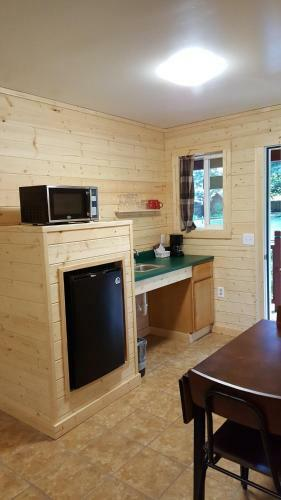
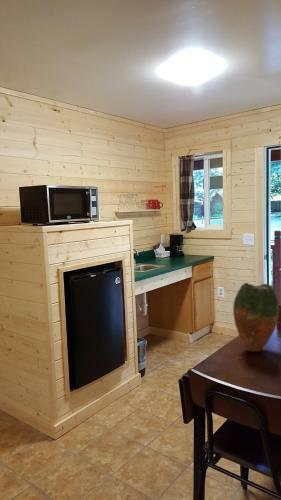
+ vase [232,282,280,353]
